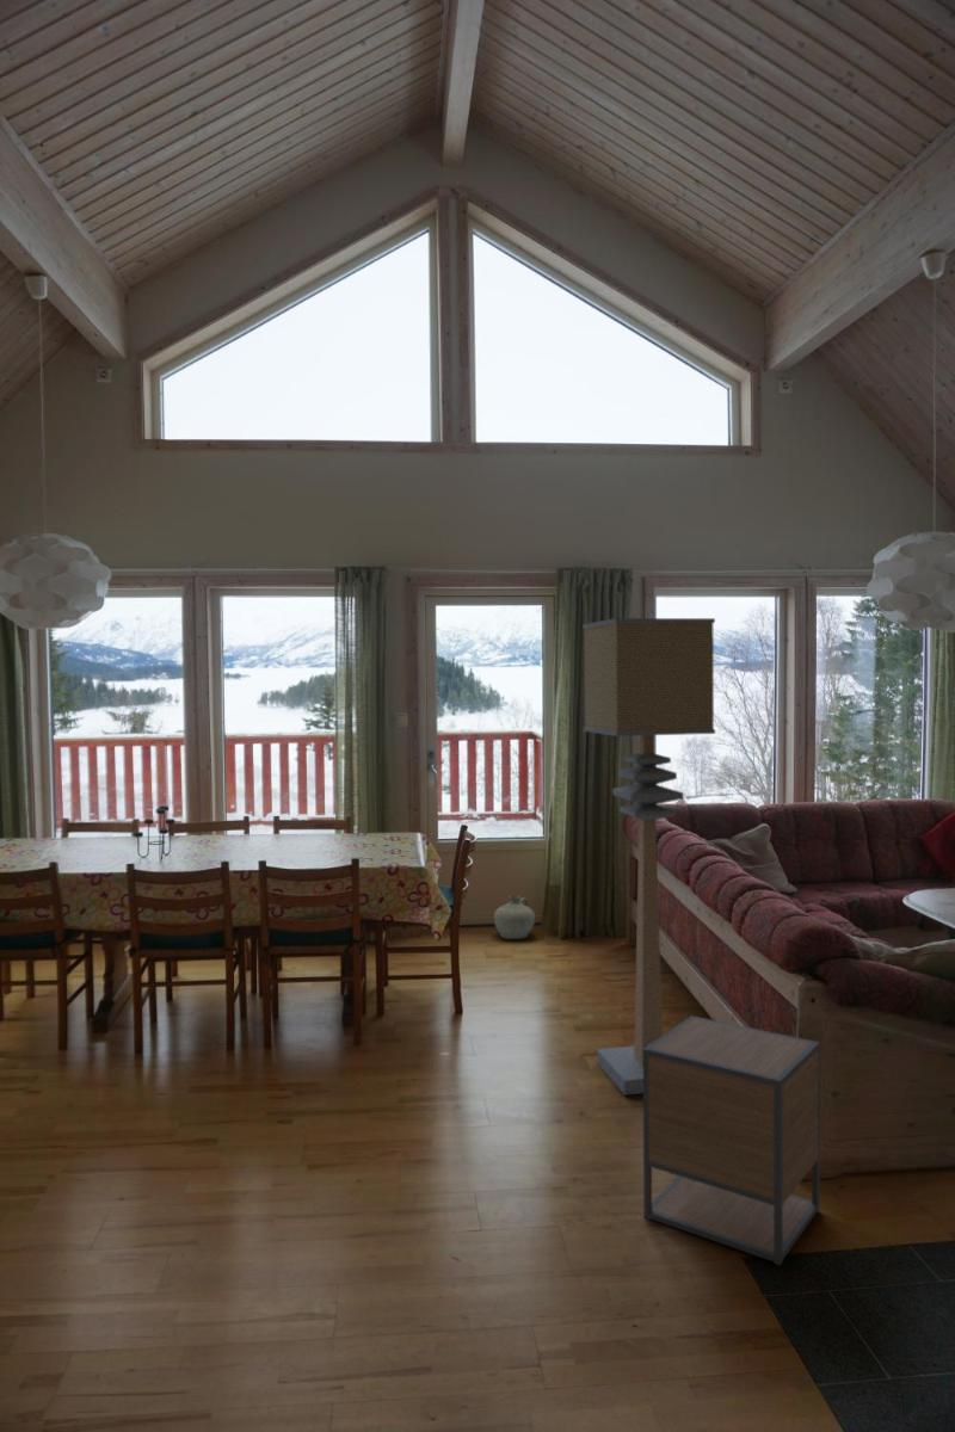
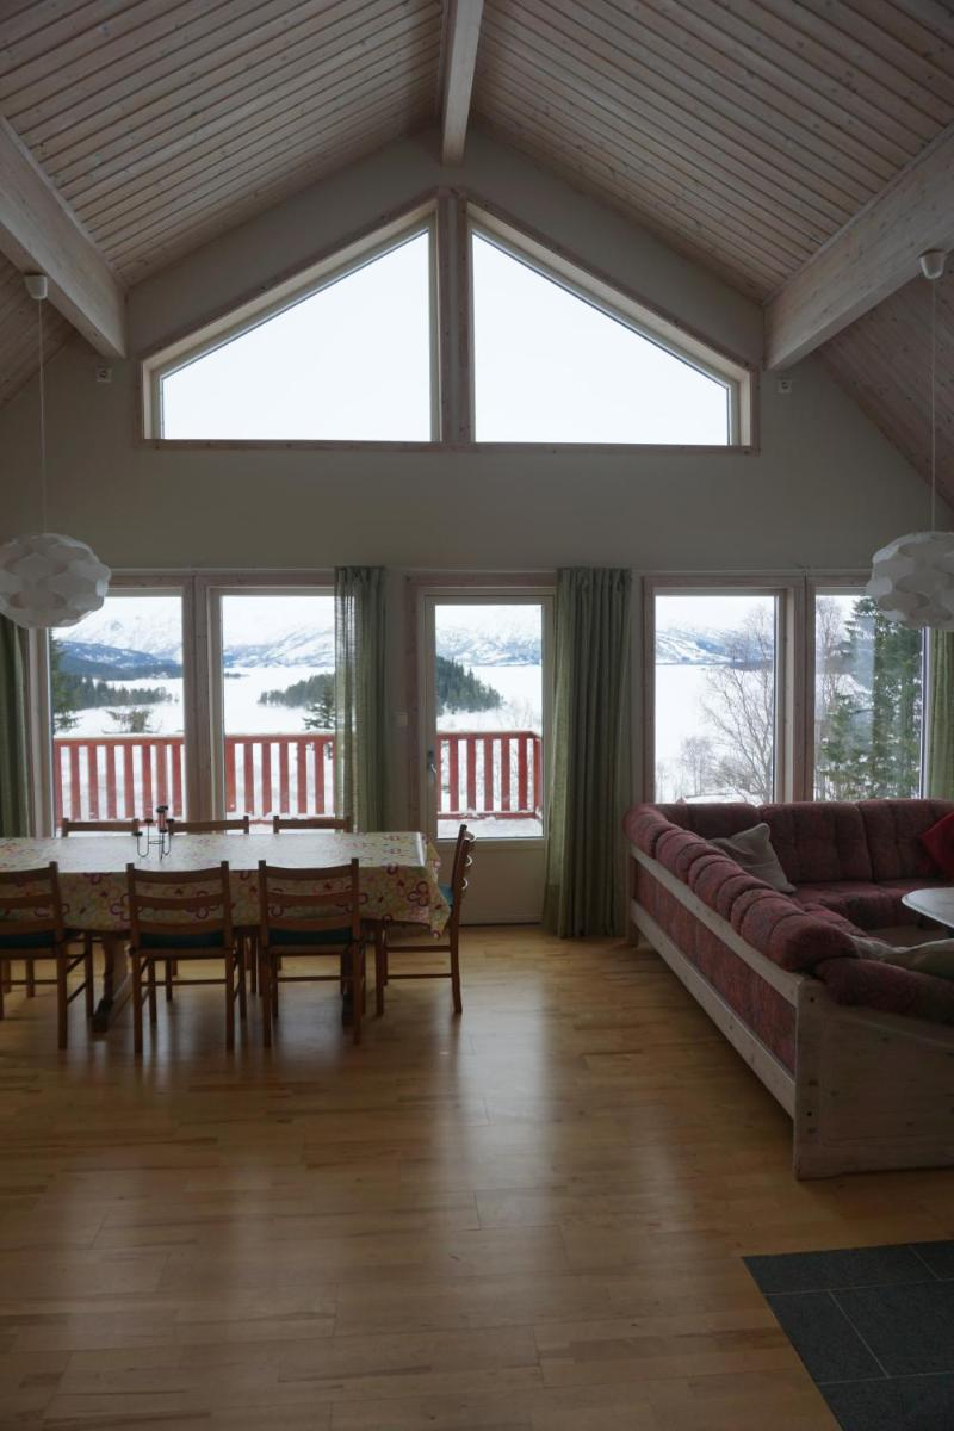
- ceramic jug [493,894,536,940]
- floor lamp [581,617,716,1097]
- nightstand [642,1014,821,1267]
